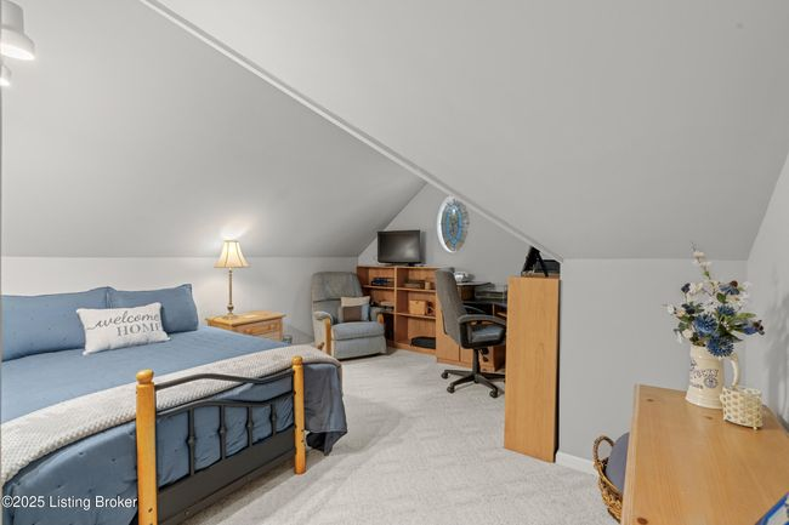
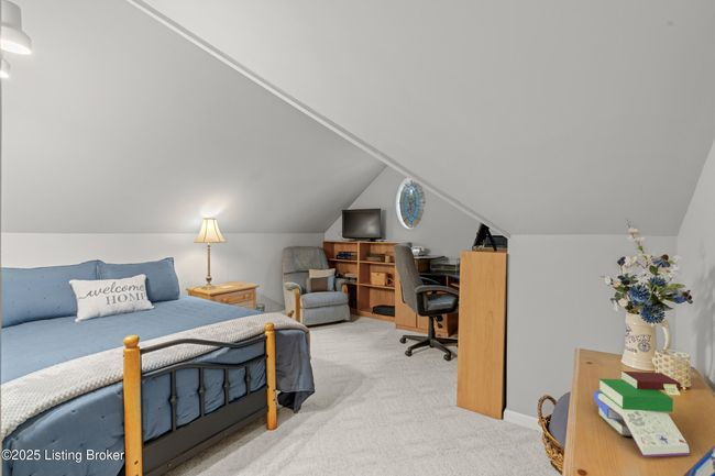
+ book [593,370,692,458]
